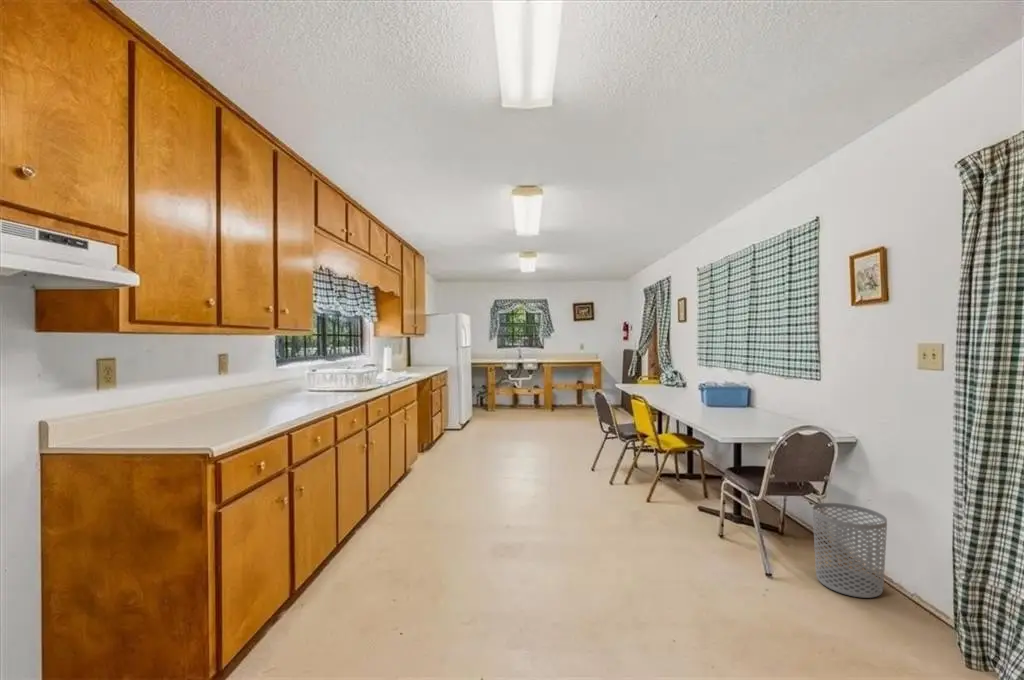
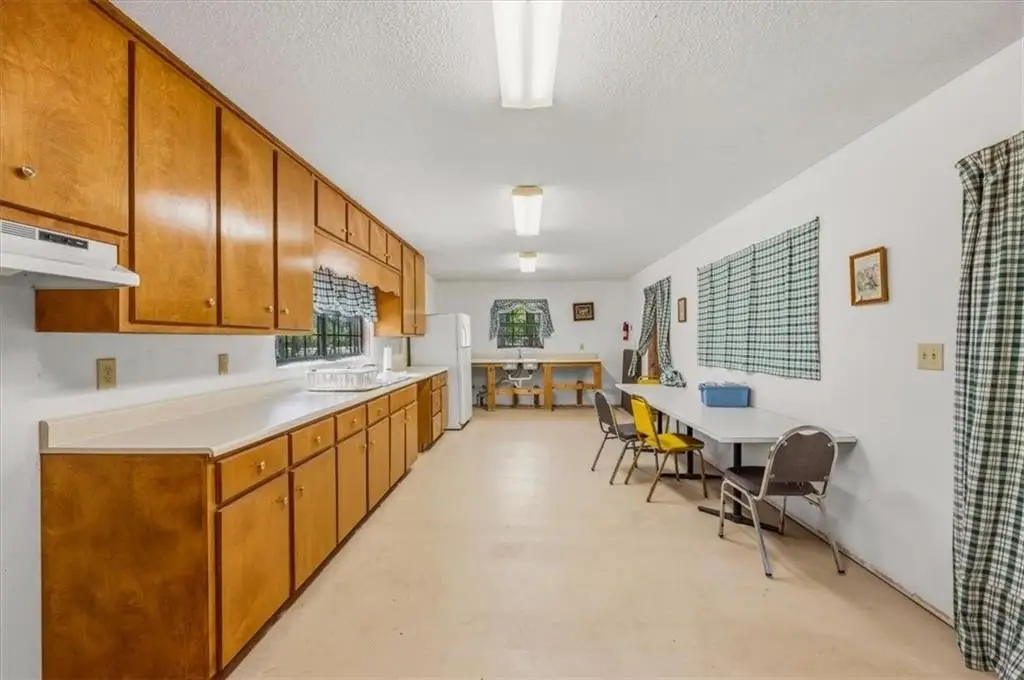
- waste bin [812,502,888,599]
